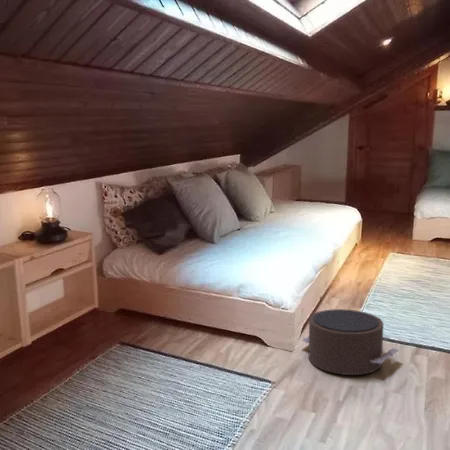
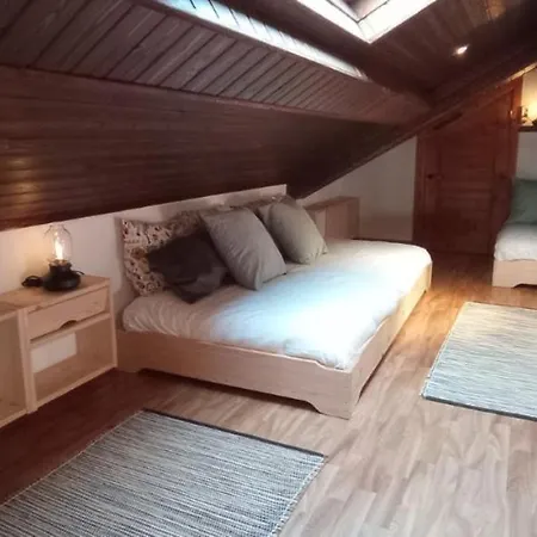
- pouf [301,308,400,376]
